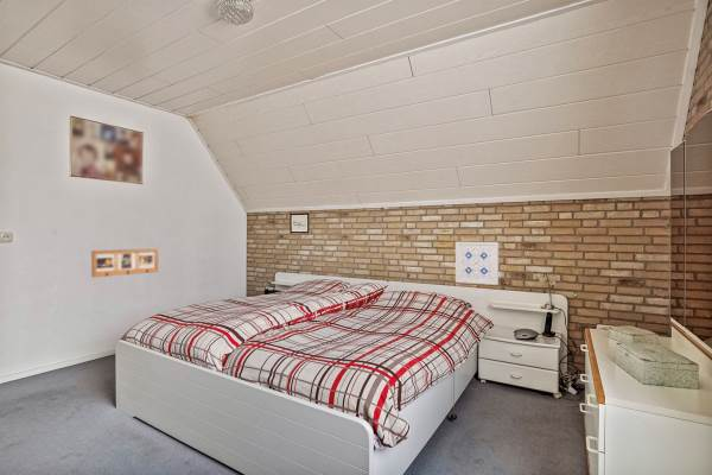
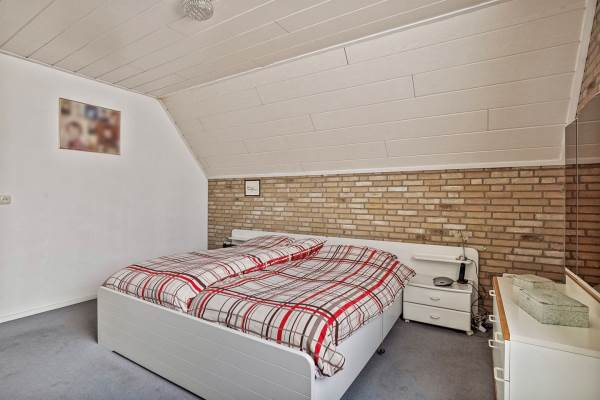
- wall art [454,241,500,286]
- picture frame [90,247,159,279]
